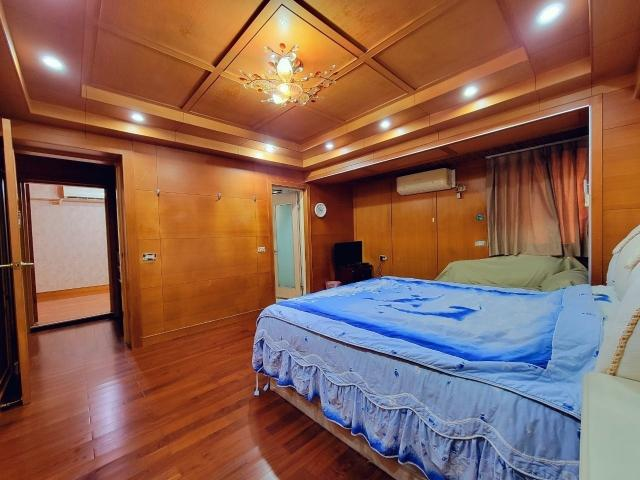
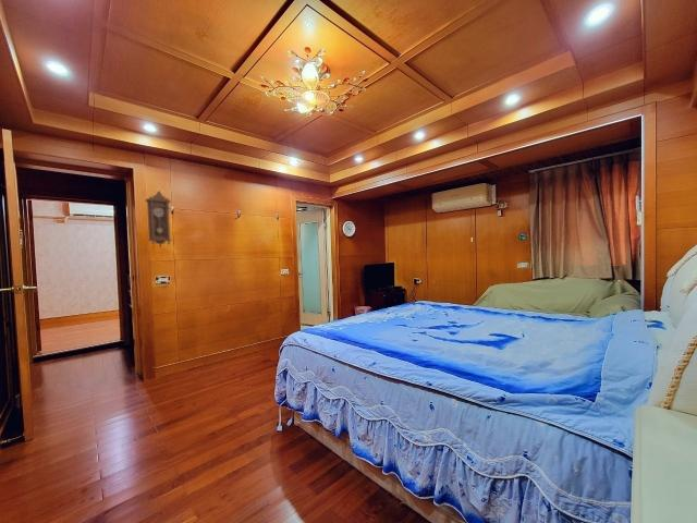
+ pendulum clock [145,190,173,248]
